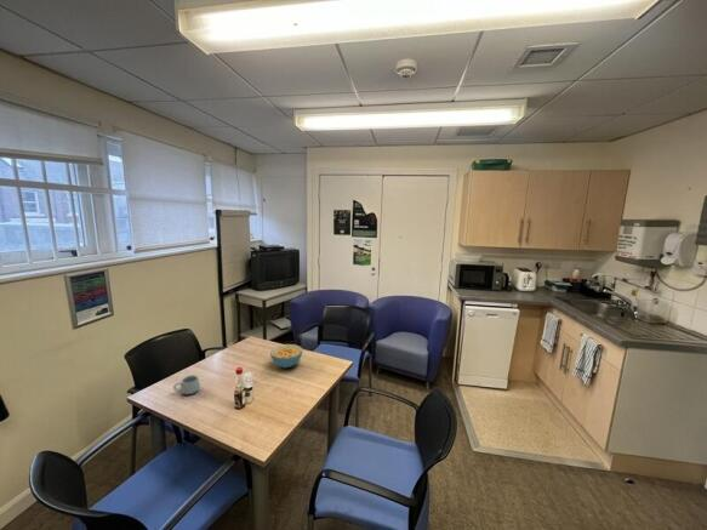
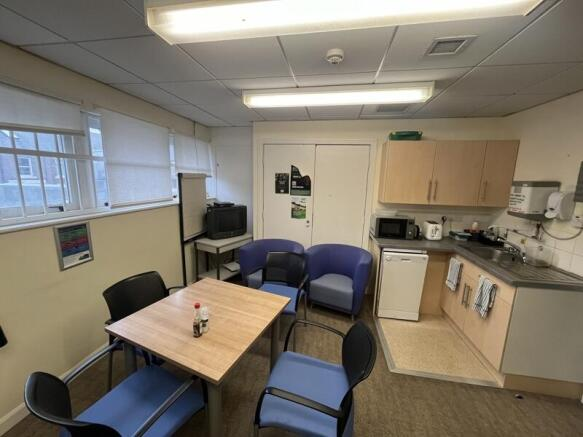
- cereal bowl [269,343,304,369]
- mug [172,374,201,395]
